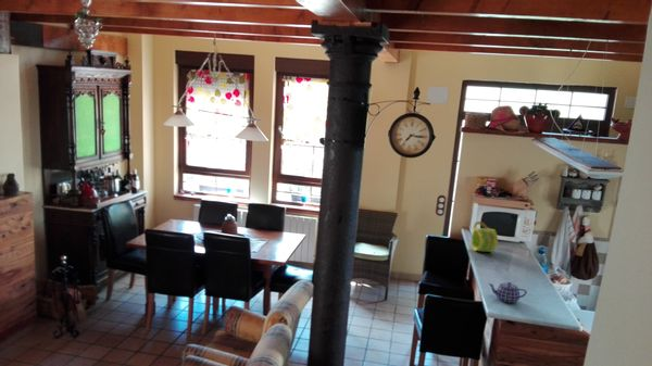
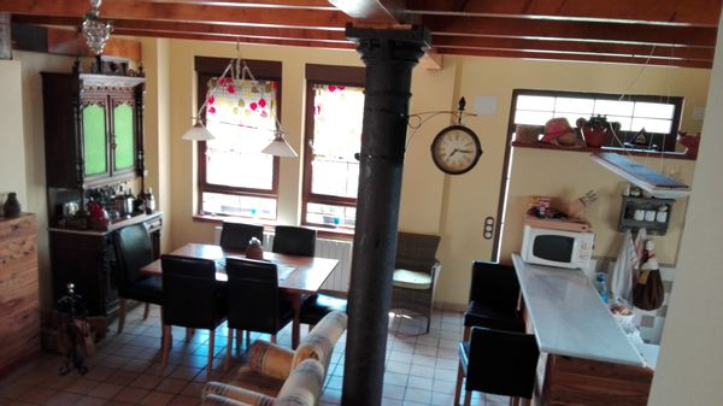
- teapot [488,281,528,304]
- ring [471,220,499,253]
